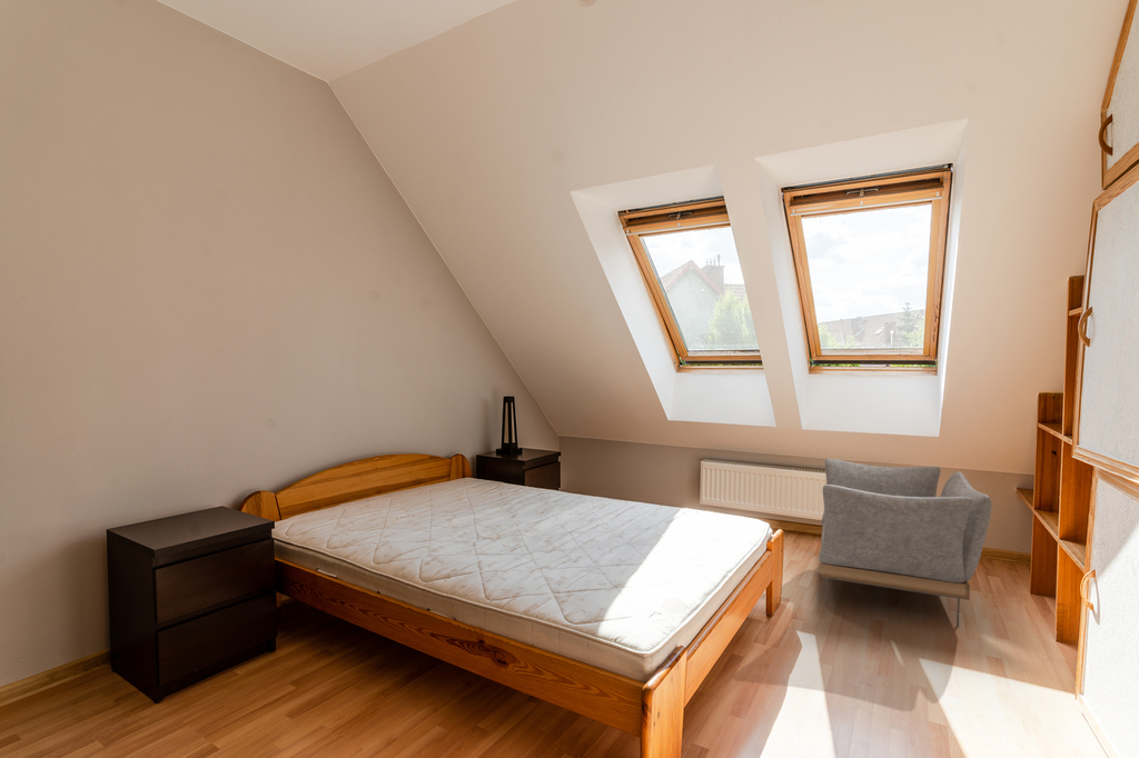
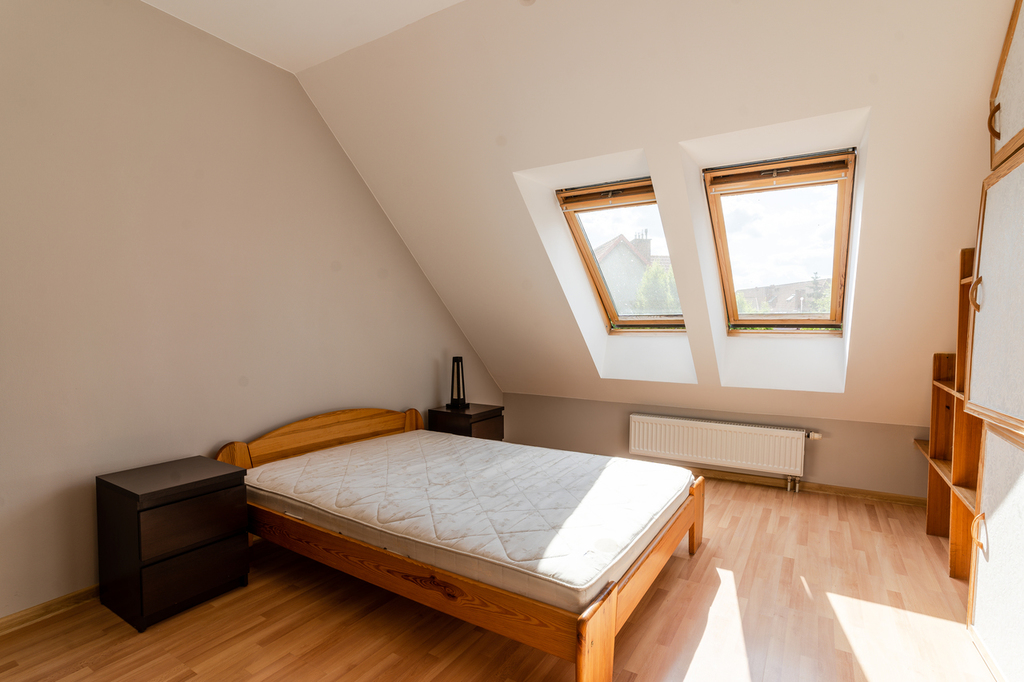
- armchair [818,458,992,628]
